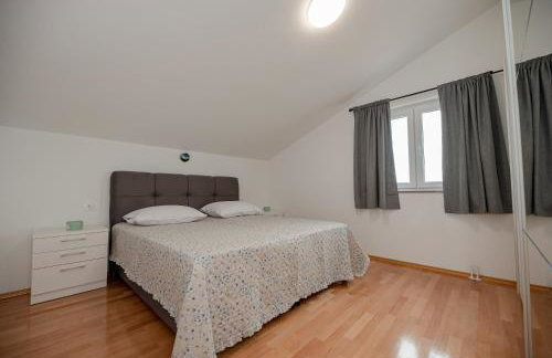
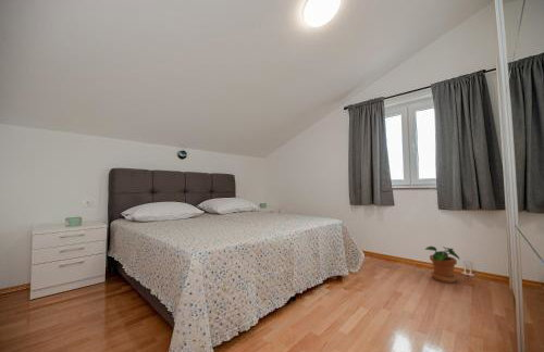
+ potted plant [423,246,460,285]
